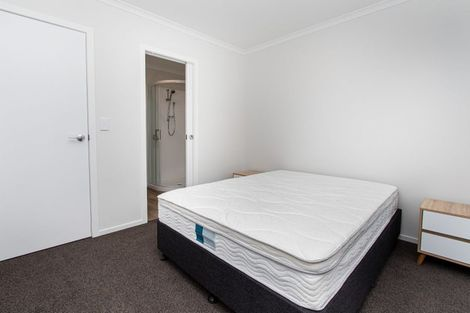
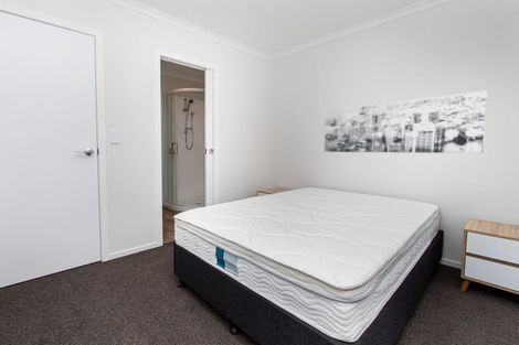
+ wall art [324,89,488,154]
